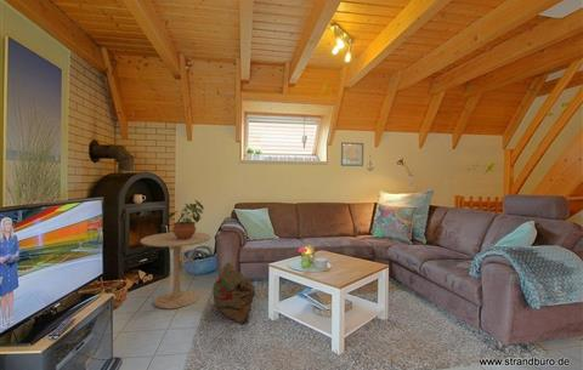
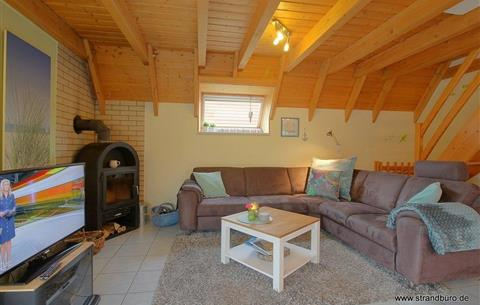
- side table [140,232,211,311]
- potted plant [166,199,205,239]
- bag [211,262,256,325]
